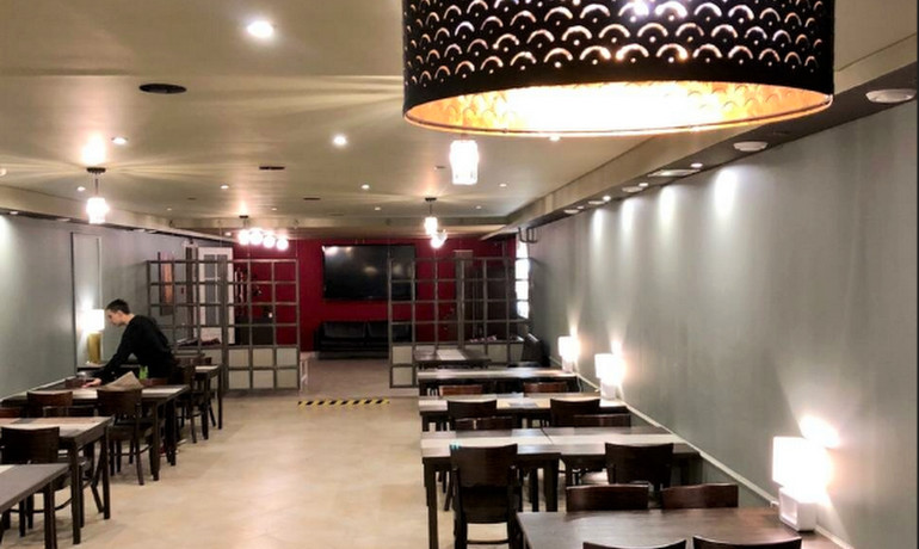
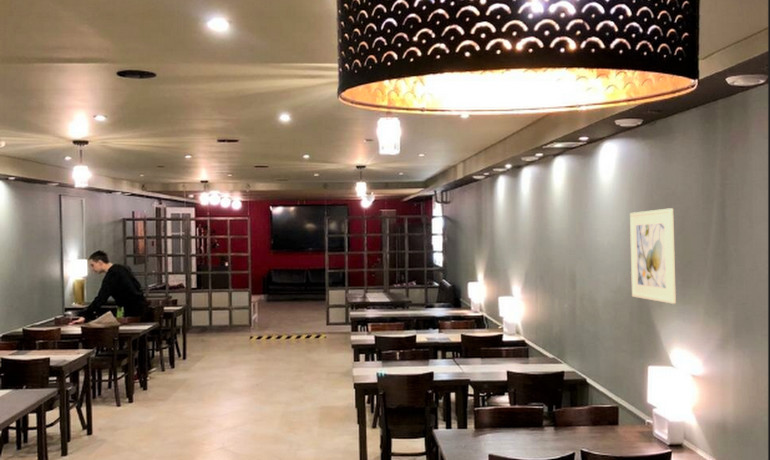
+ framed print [629,207,677,305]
